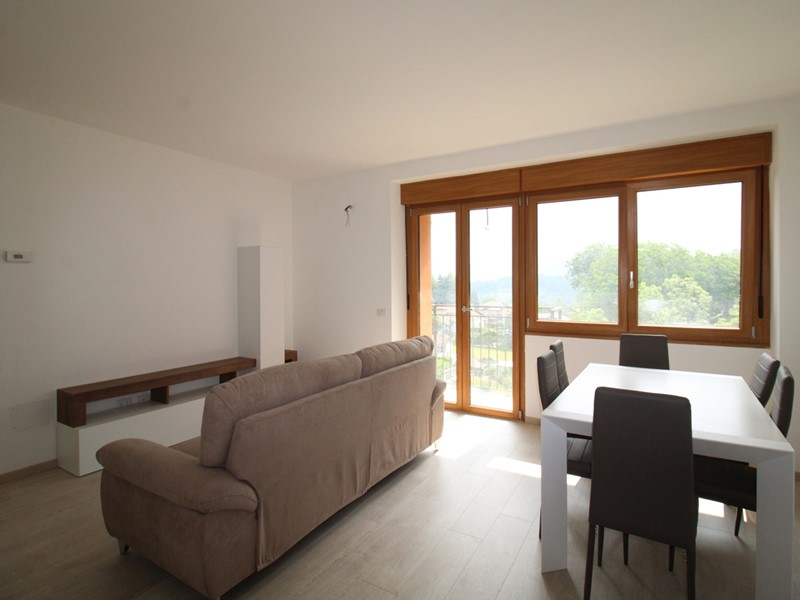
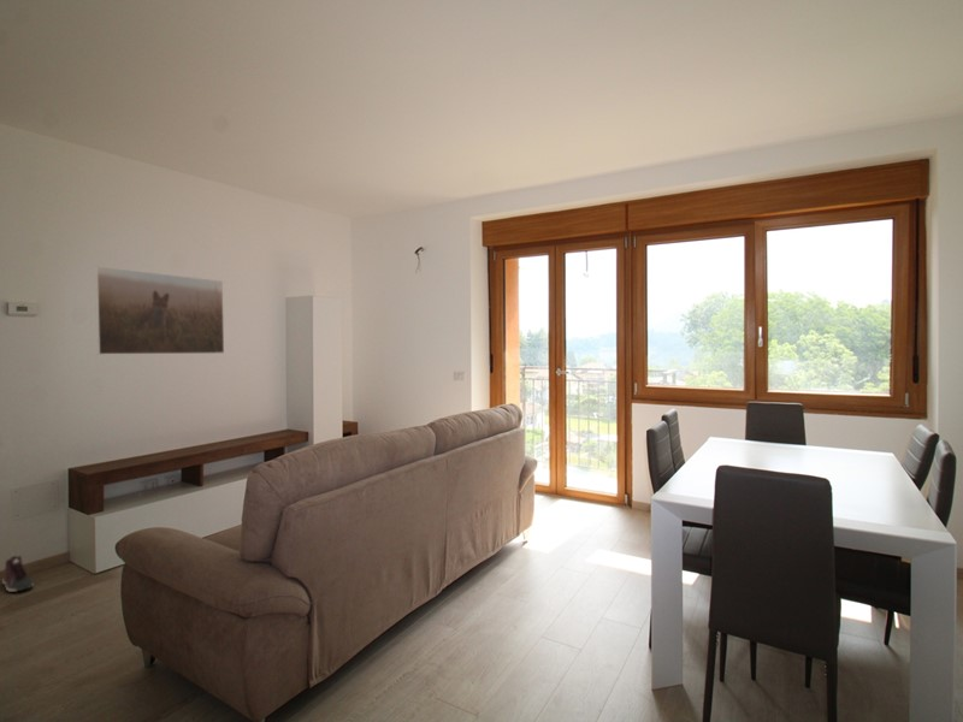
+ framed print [94,265,225,356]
+ sneaker [1,555,35,593]
